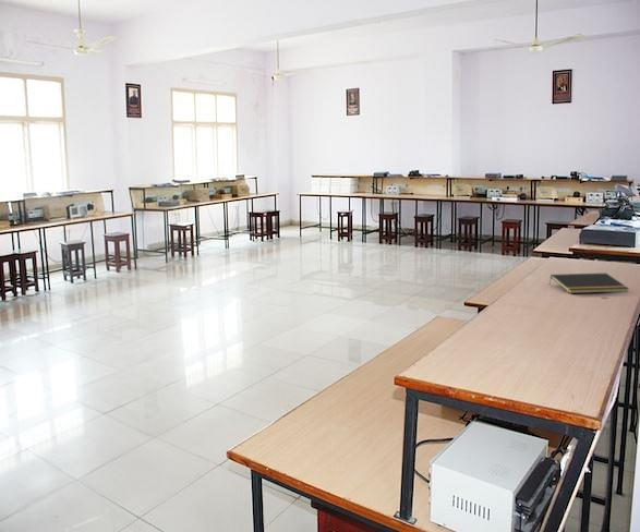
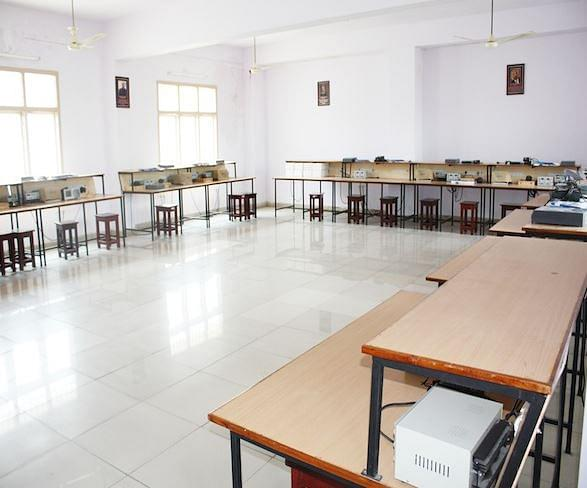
- notepad [548,273,630,294]
